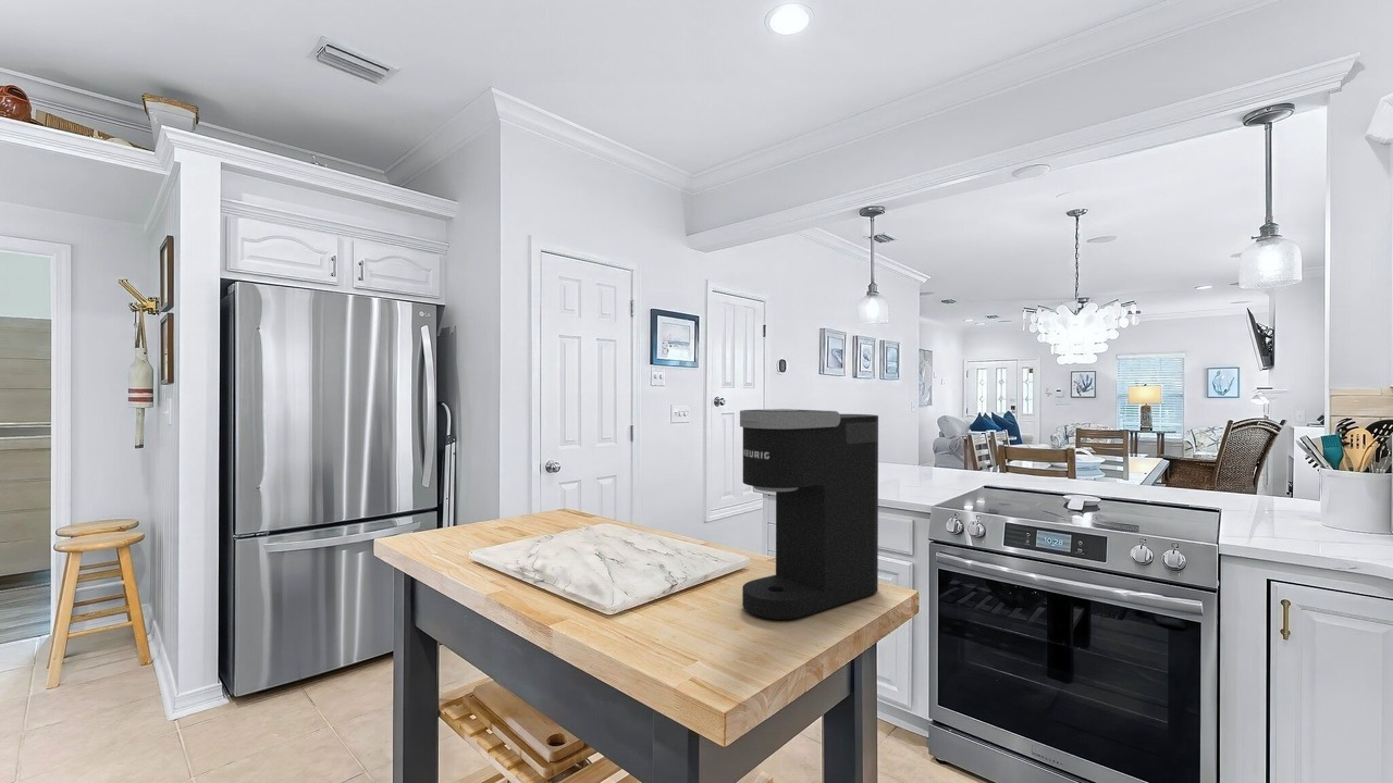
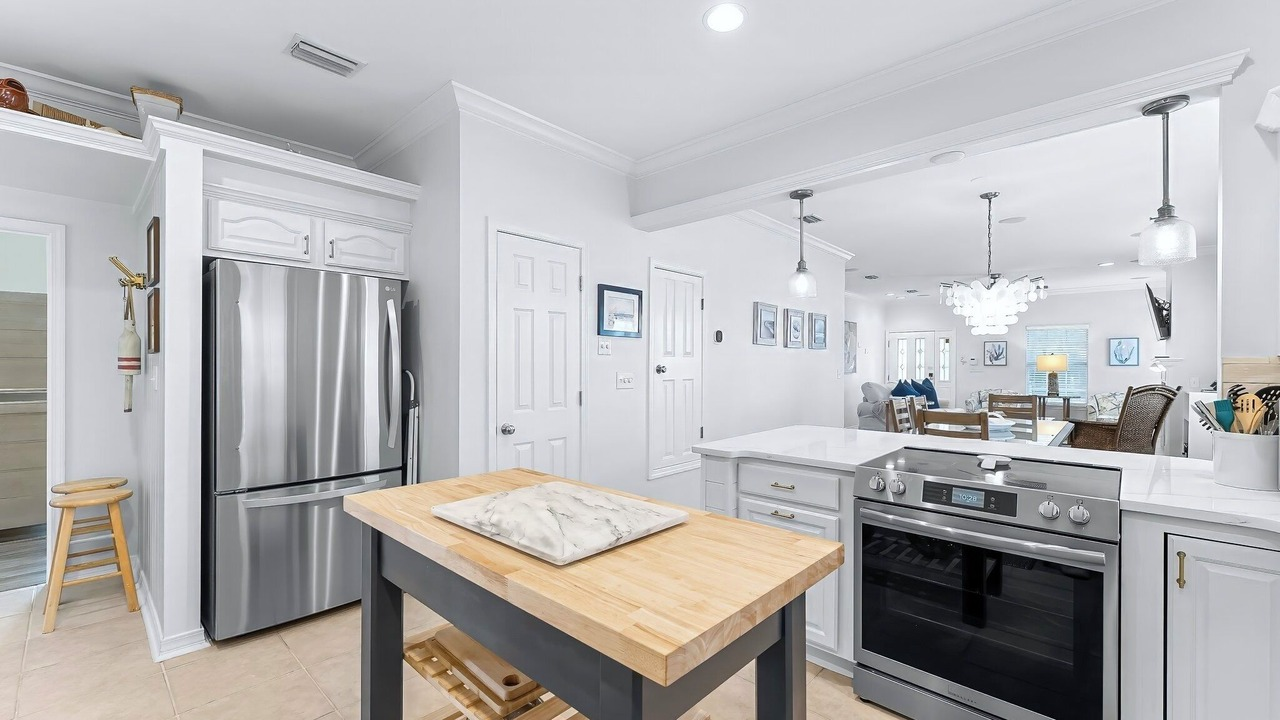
- coffee maker [739,408,879,621]
